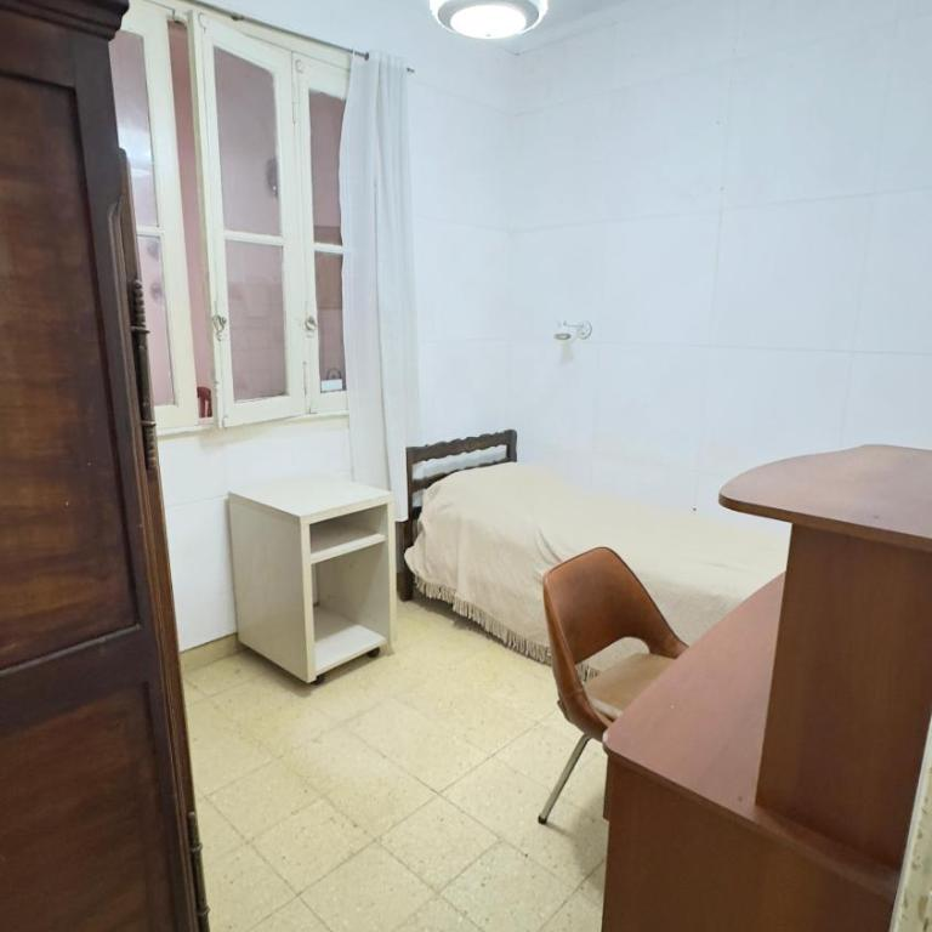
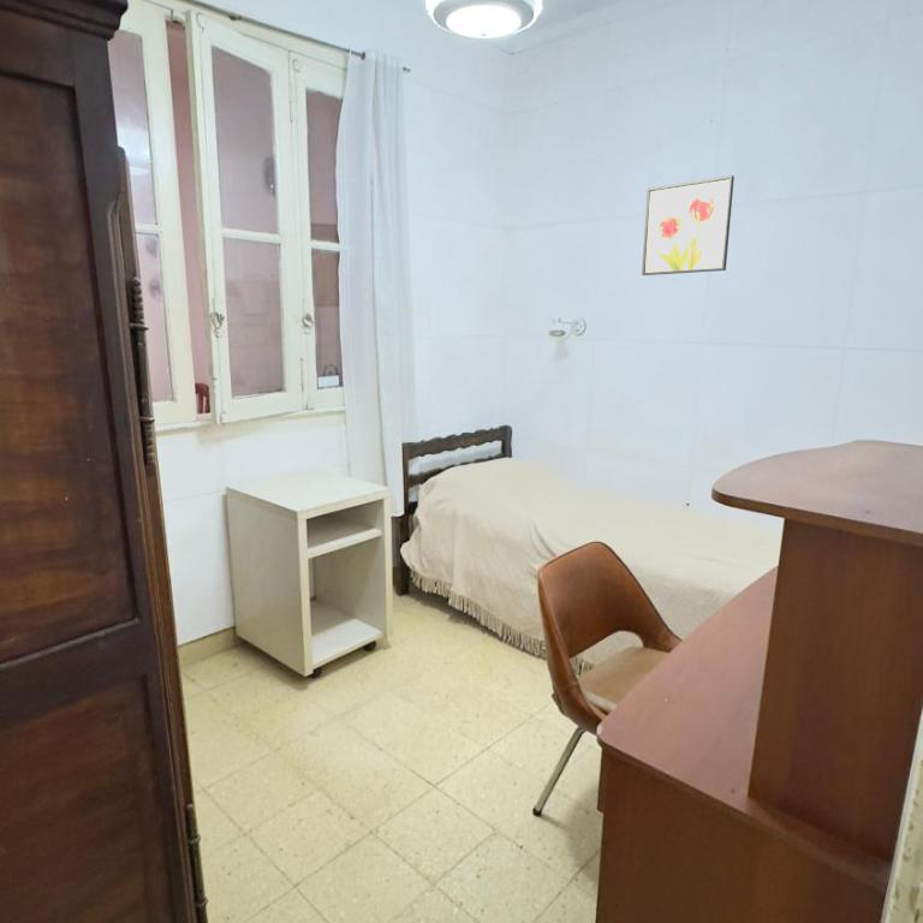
+ wall art [641,174,736,276]
